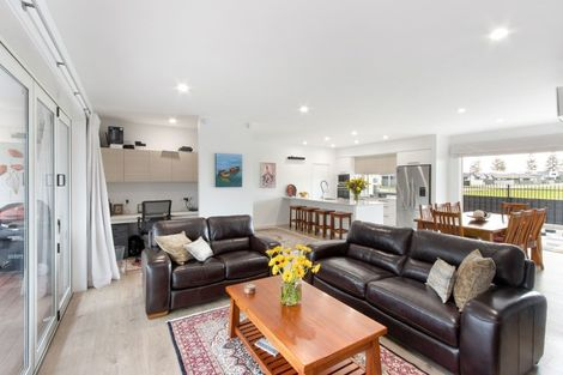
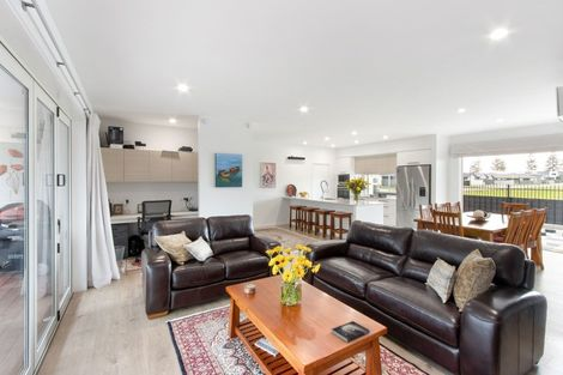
+ book [331,320,370,344]
